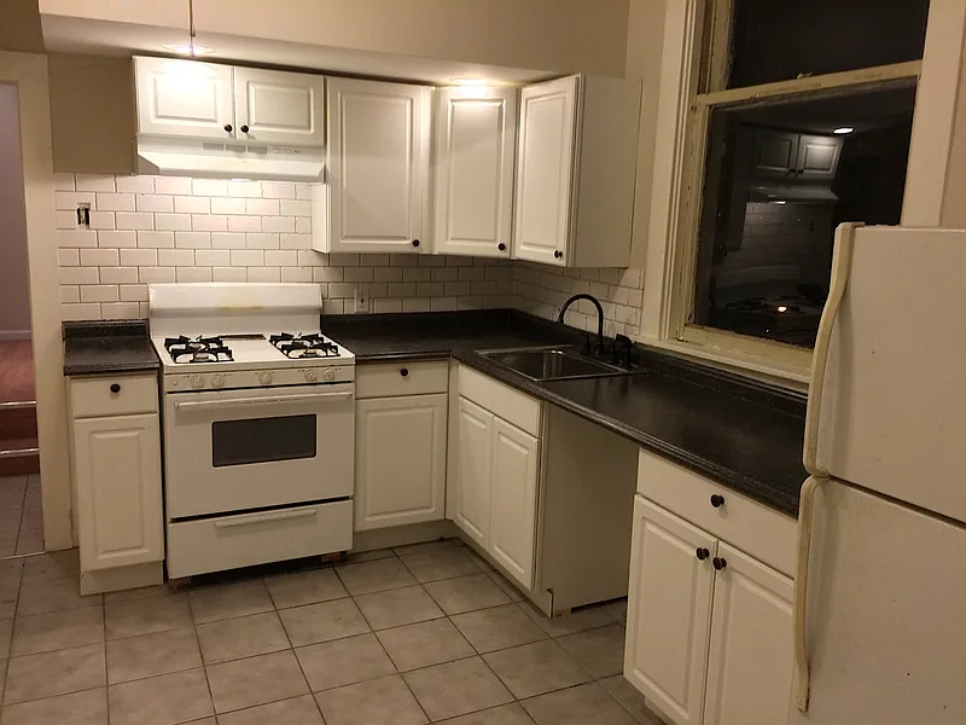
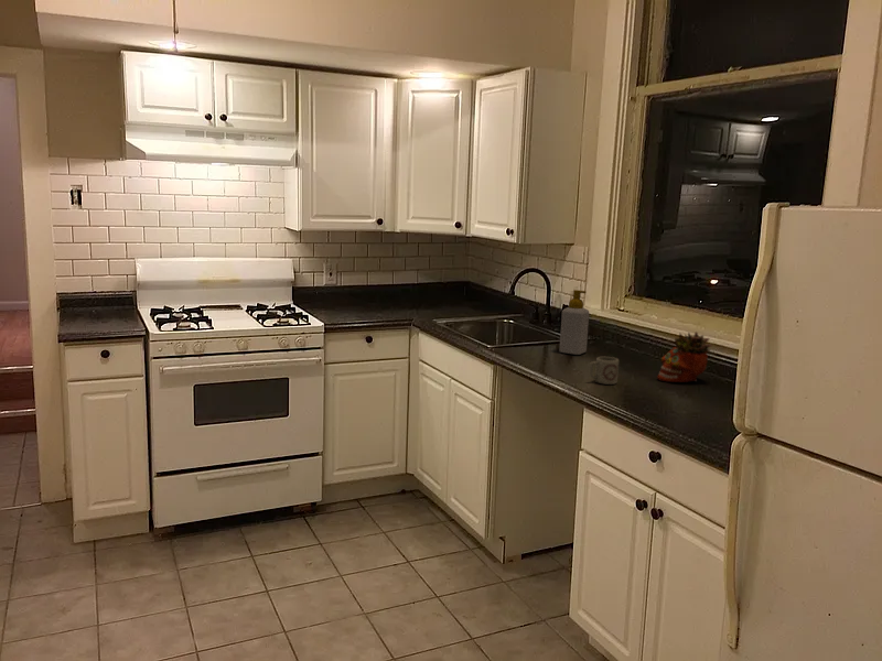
+ succulent planter [656,330,714,383]
+ cup [589,356,620,386]
+ soap bottle [558,289,590,356]
